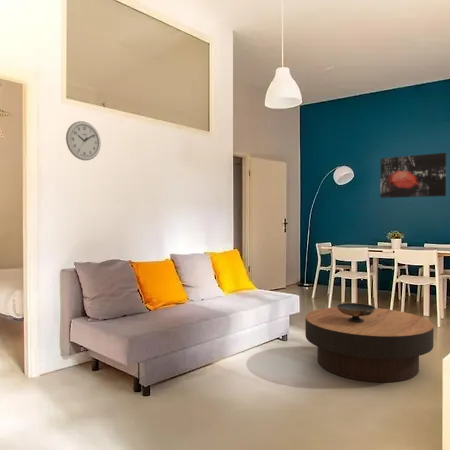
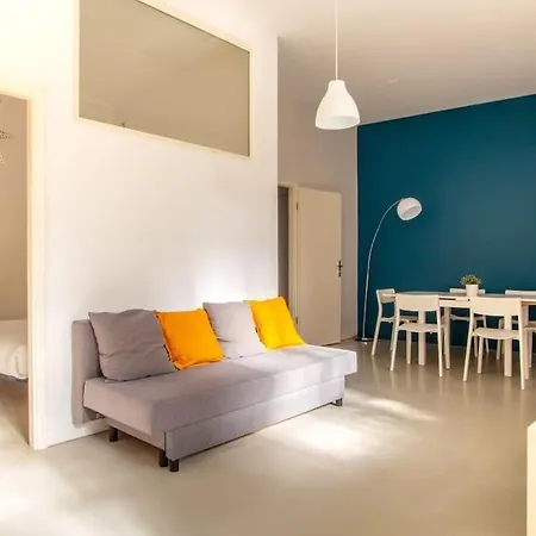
- decorative bowl [336,301,376,323]
- wall art [380,152,447,199]
- coffee table [304,306,435,383]
- wall clock [65,120,102,161]
